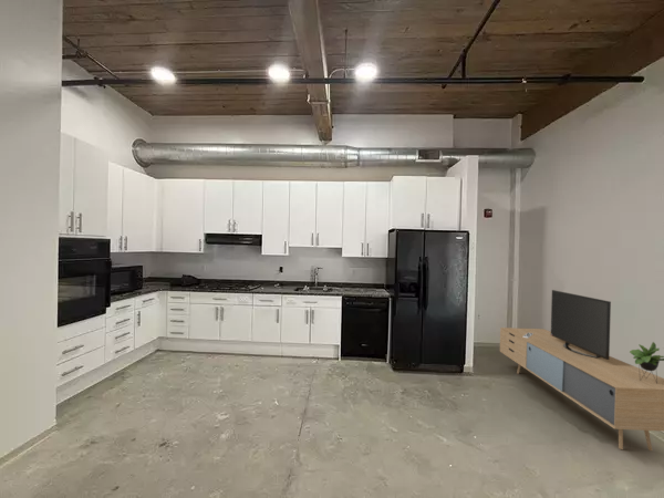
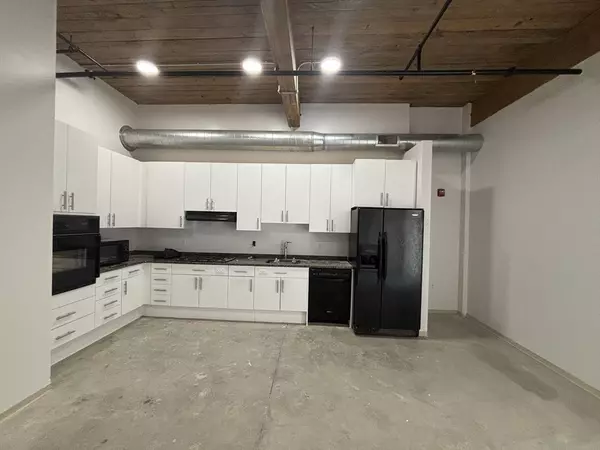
- media console [499,289,664,452]
